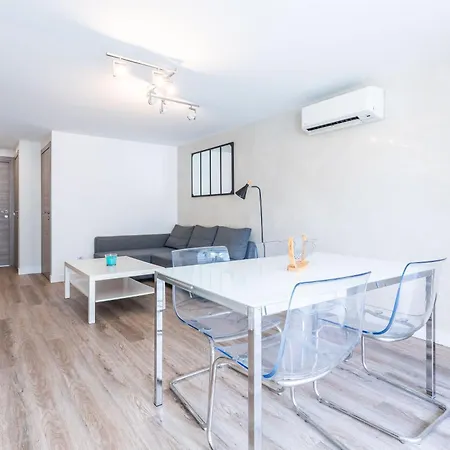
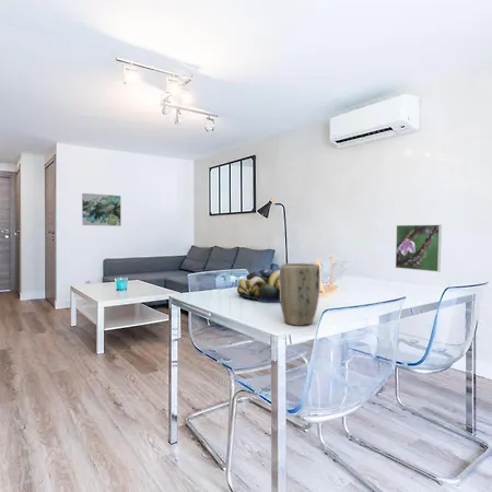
+ fruit bowl [236,268,280,304]
+ plant pot [279,262,321,327]
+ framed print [395,224,443,273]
+ wall art [81,192,121,227]
